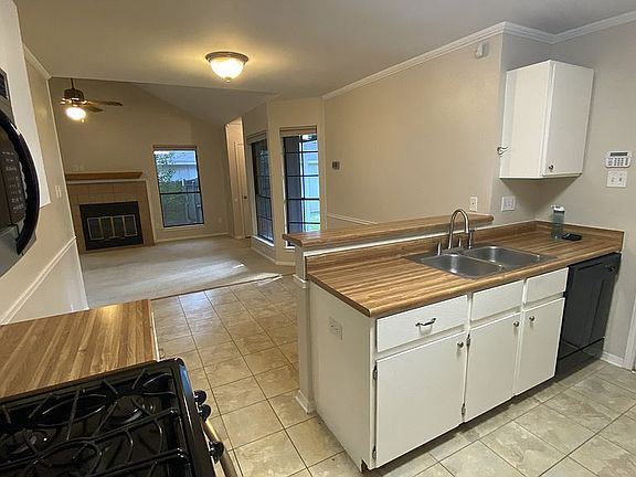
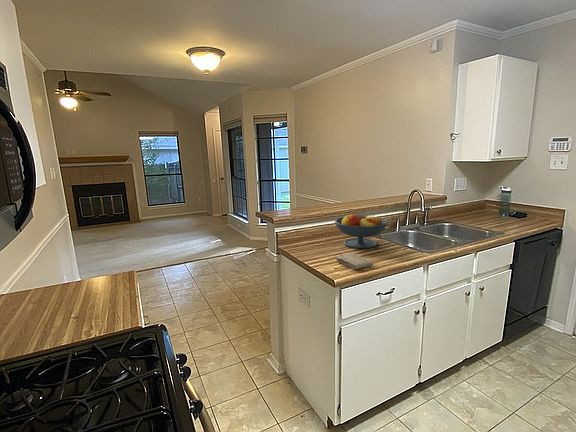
+ fruit bowl [334,213,389,249]
+ washcloth [335,252,374,270]
